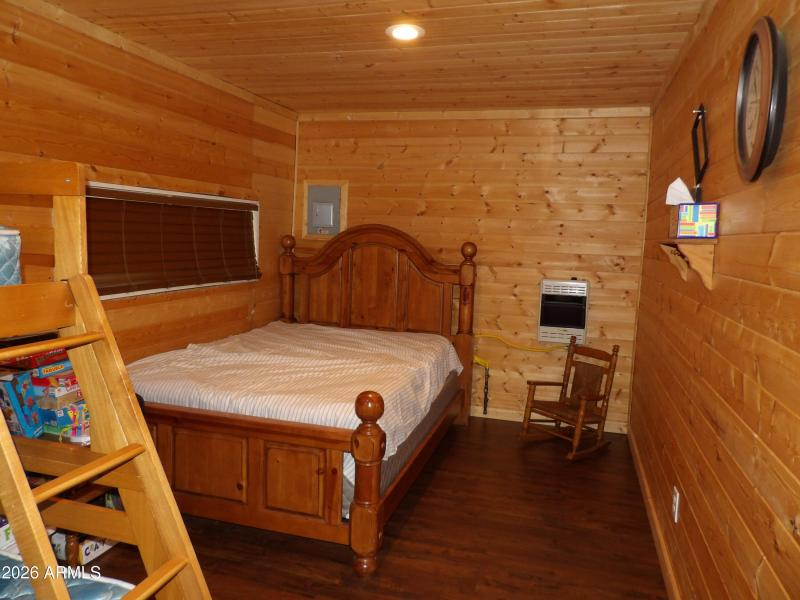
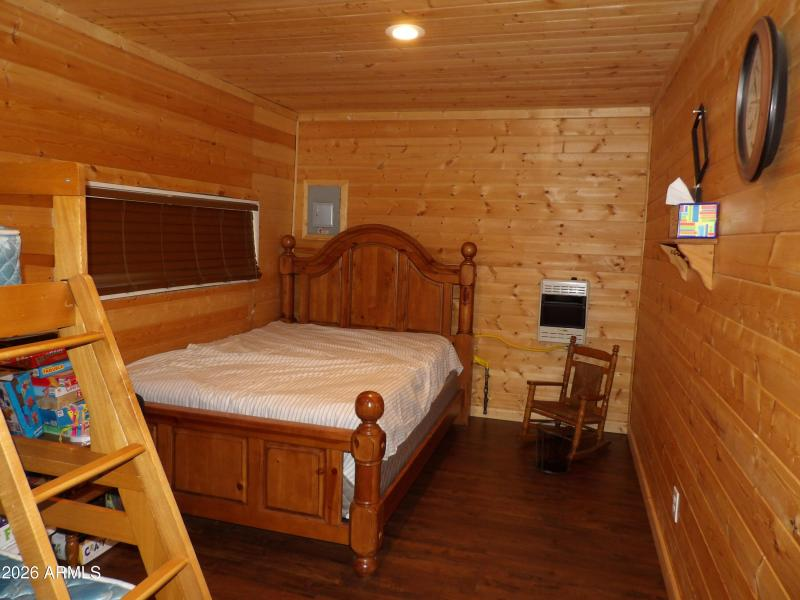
+ waste bin [534,420,577,476]
